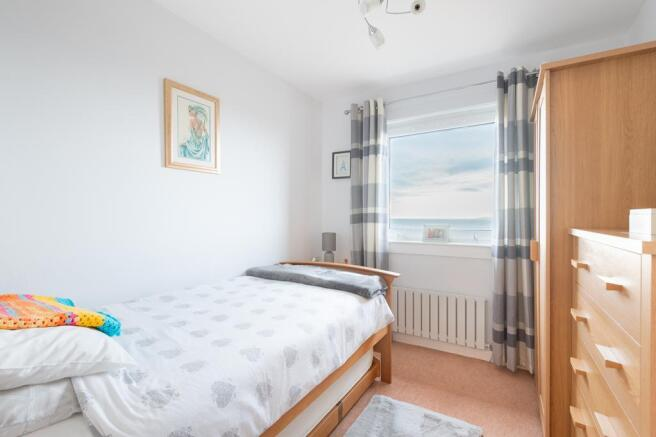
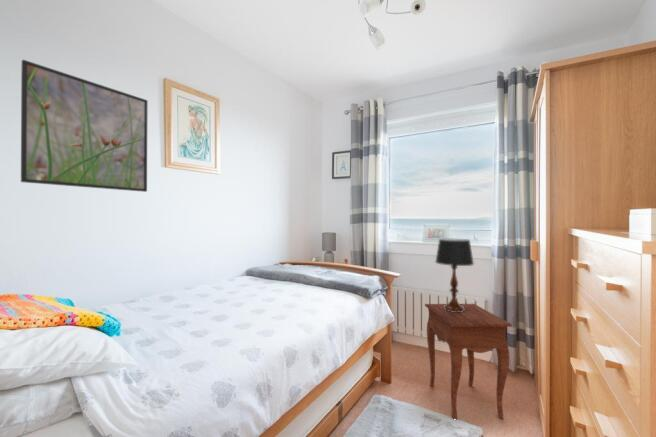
+ table lamp [434,238,475,312]
+ side table [424,303,513,420]
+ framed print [20,59,149,193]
